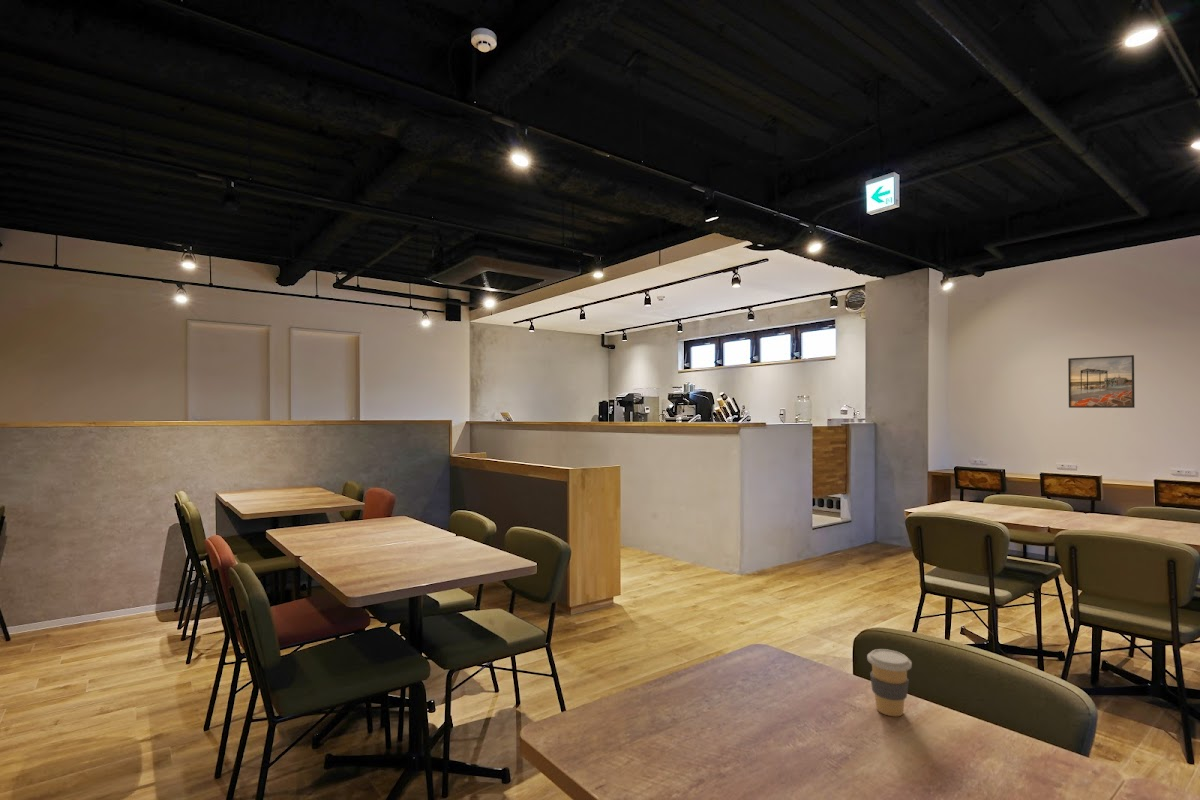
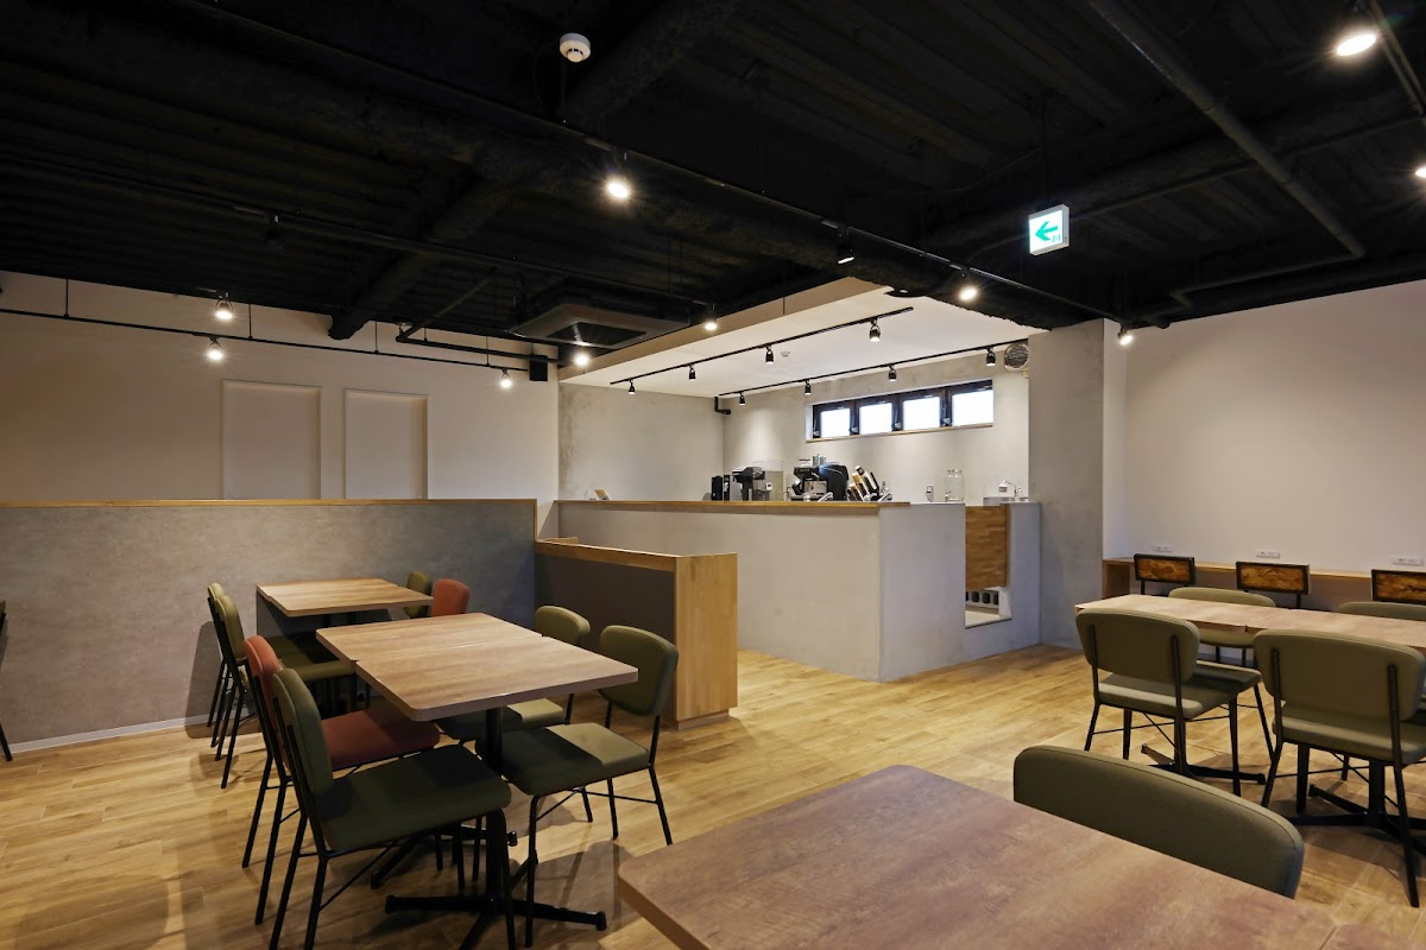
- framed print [1067,354,1136,409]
- coffee cup [866,648,913,717]
